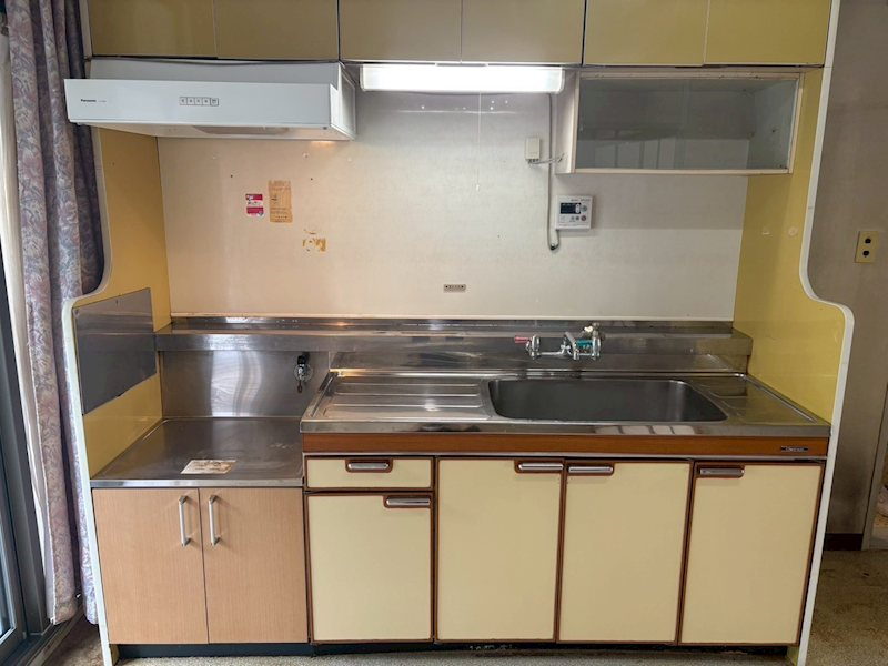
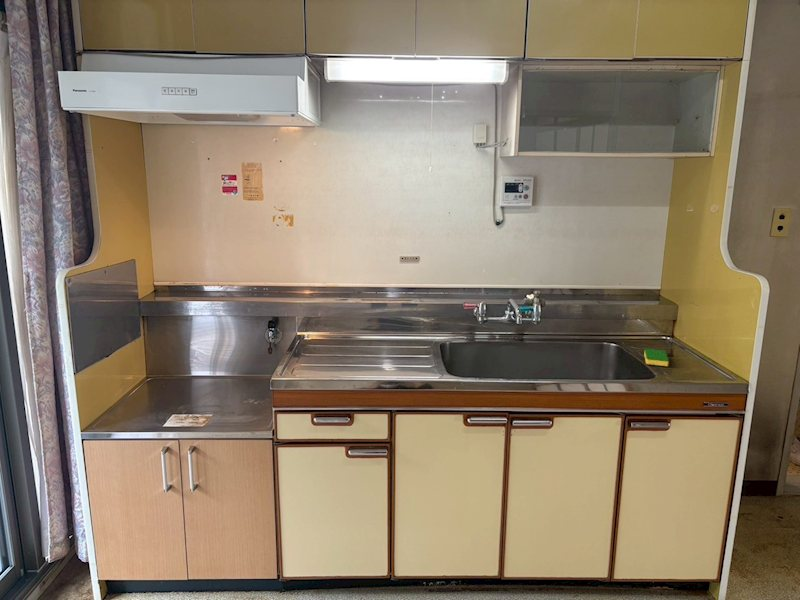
+ dish sponge [643,348,670,367]
